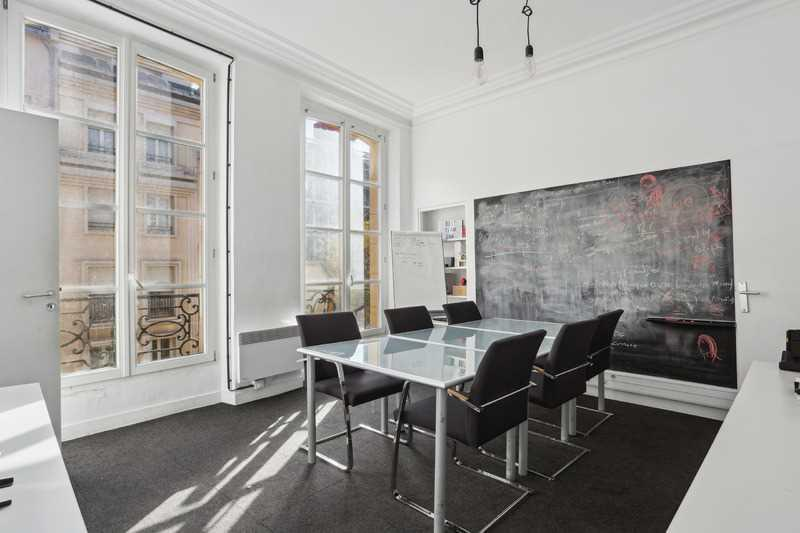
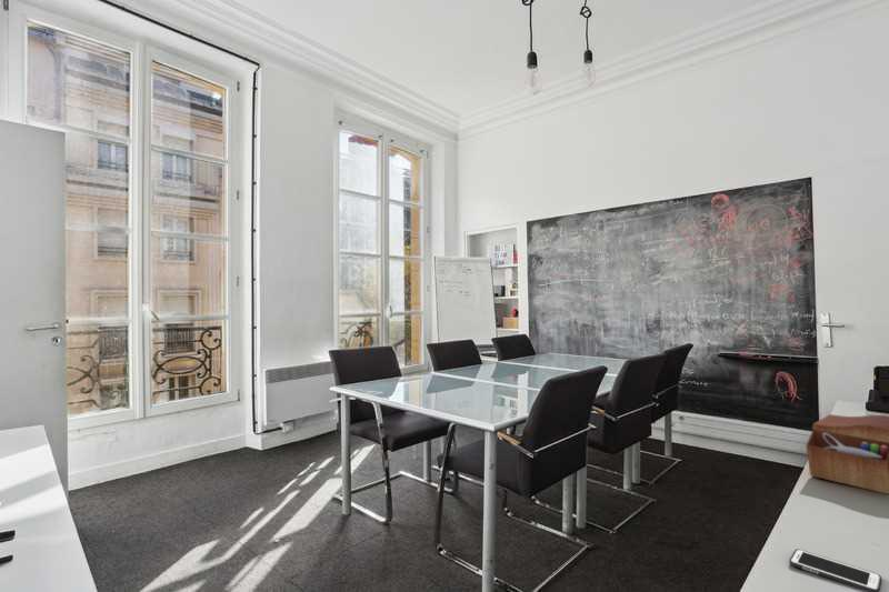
+ cell phone [788,548,882,592]
+ sewing box [805,413,889,495]
